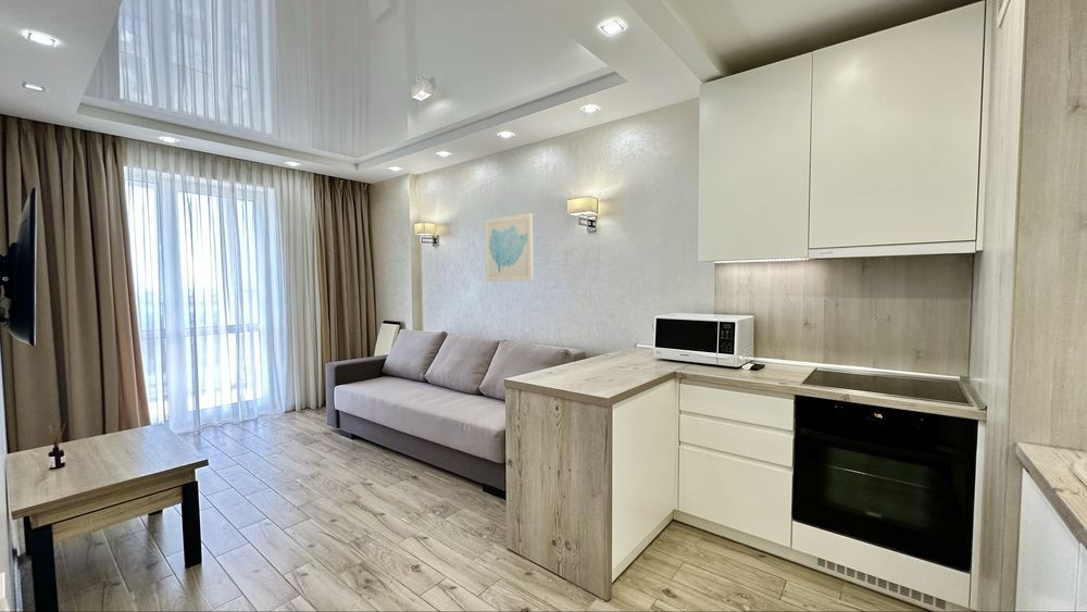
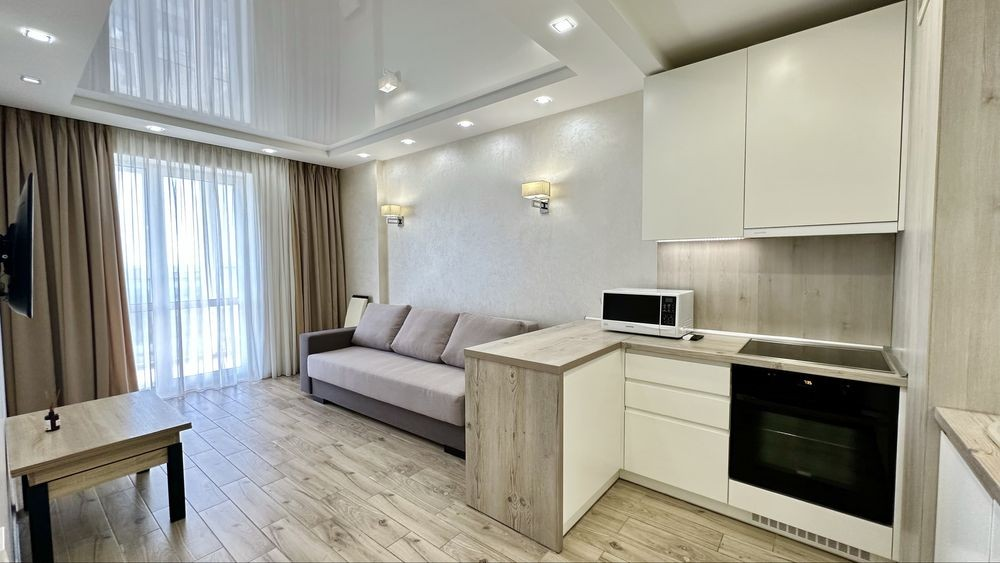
- wall art [484,212,534,283]
